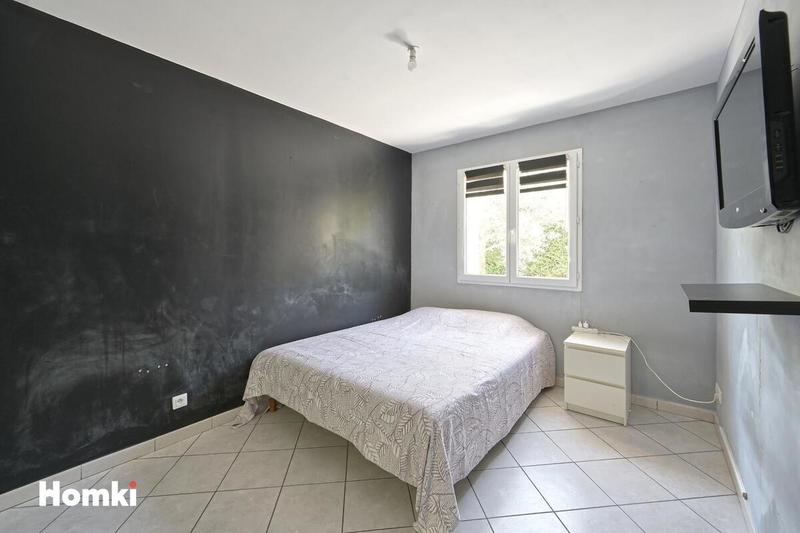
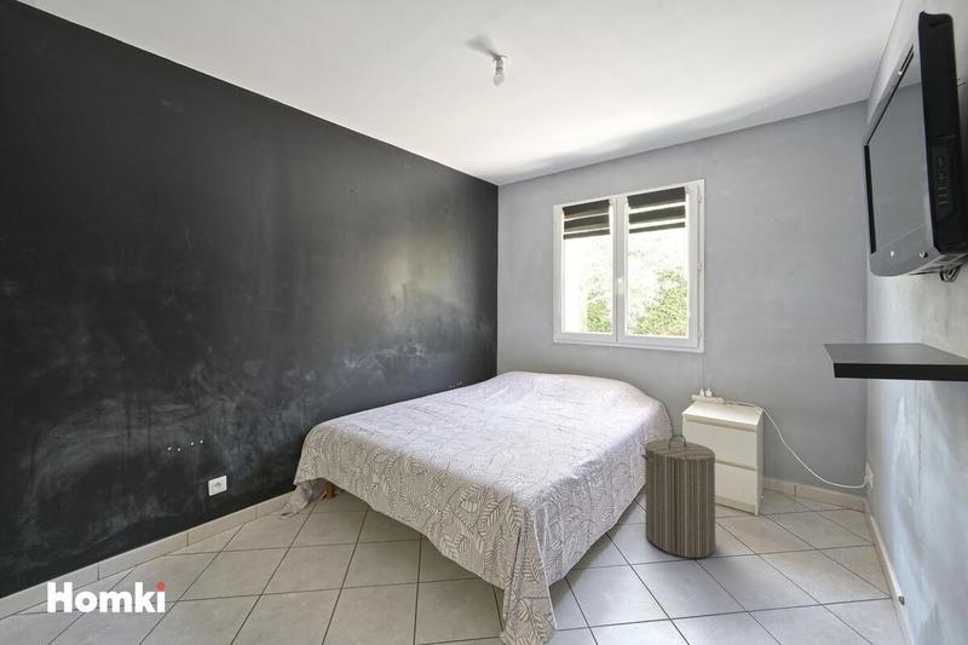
+ laundry hamper [640,433,716,559]
